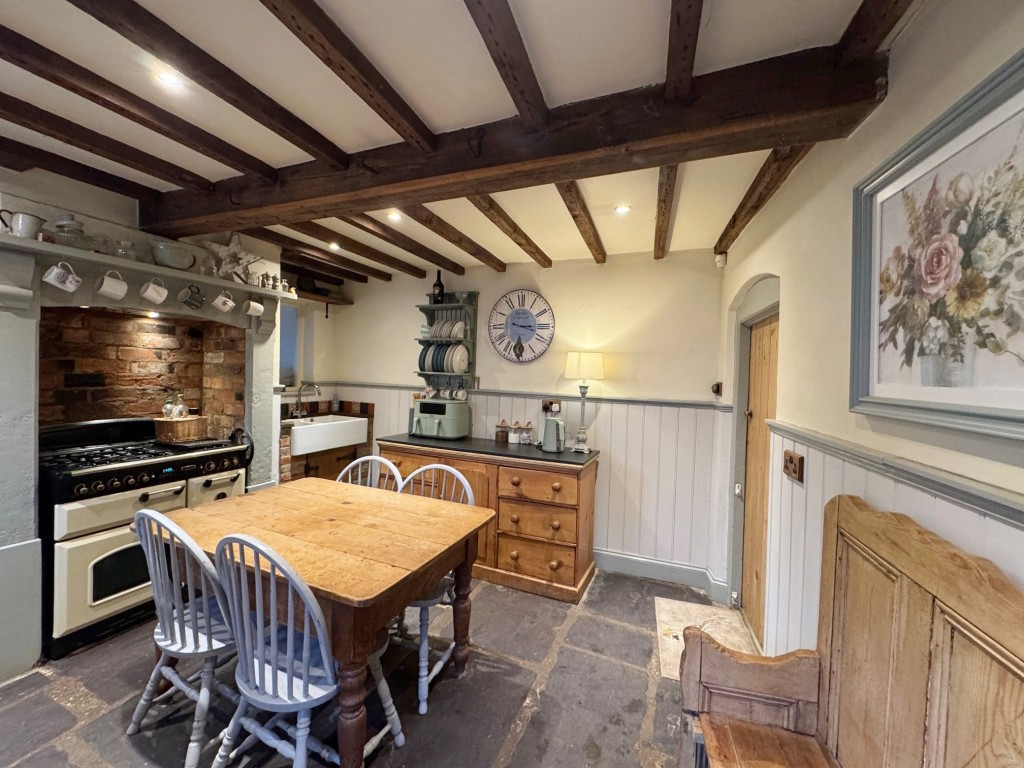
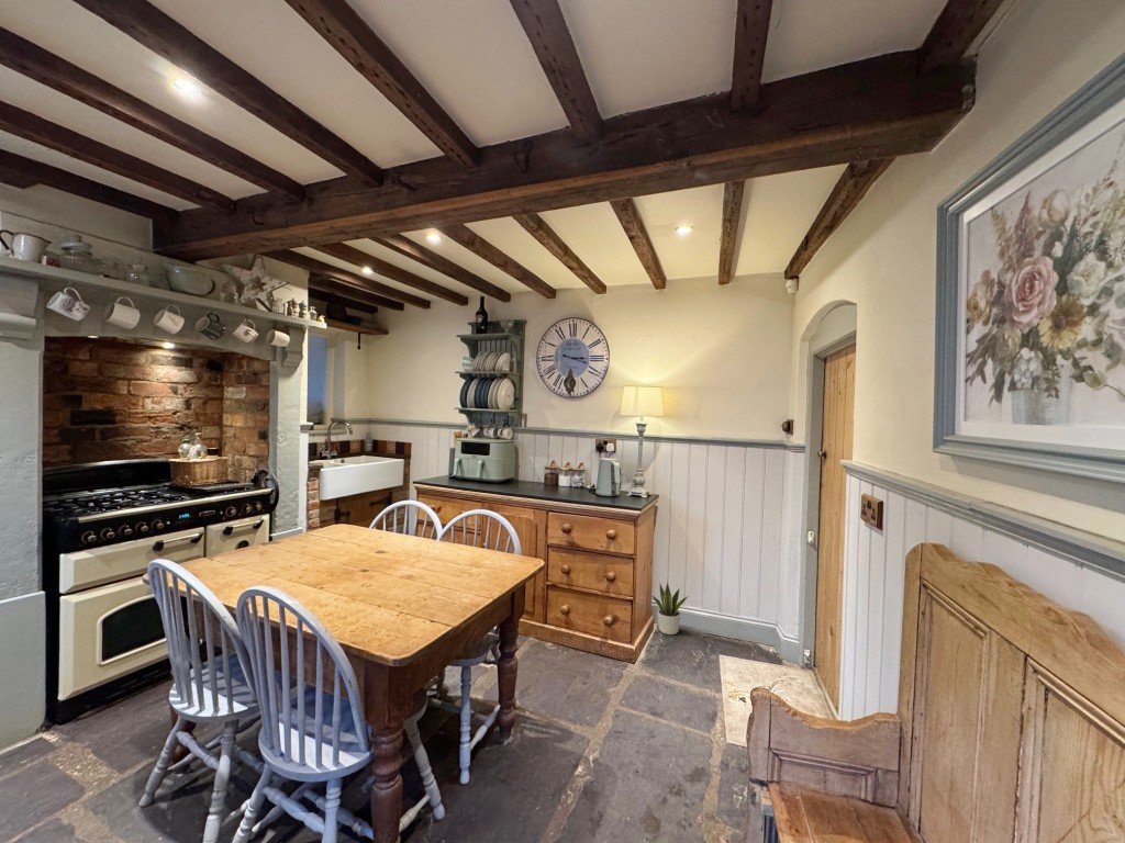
+ potted plant [651,581,689,636]
